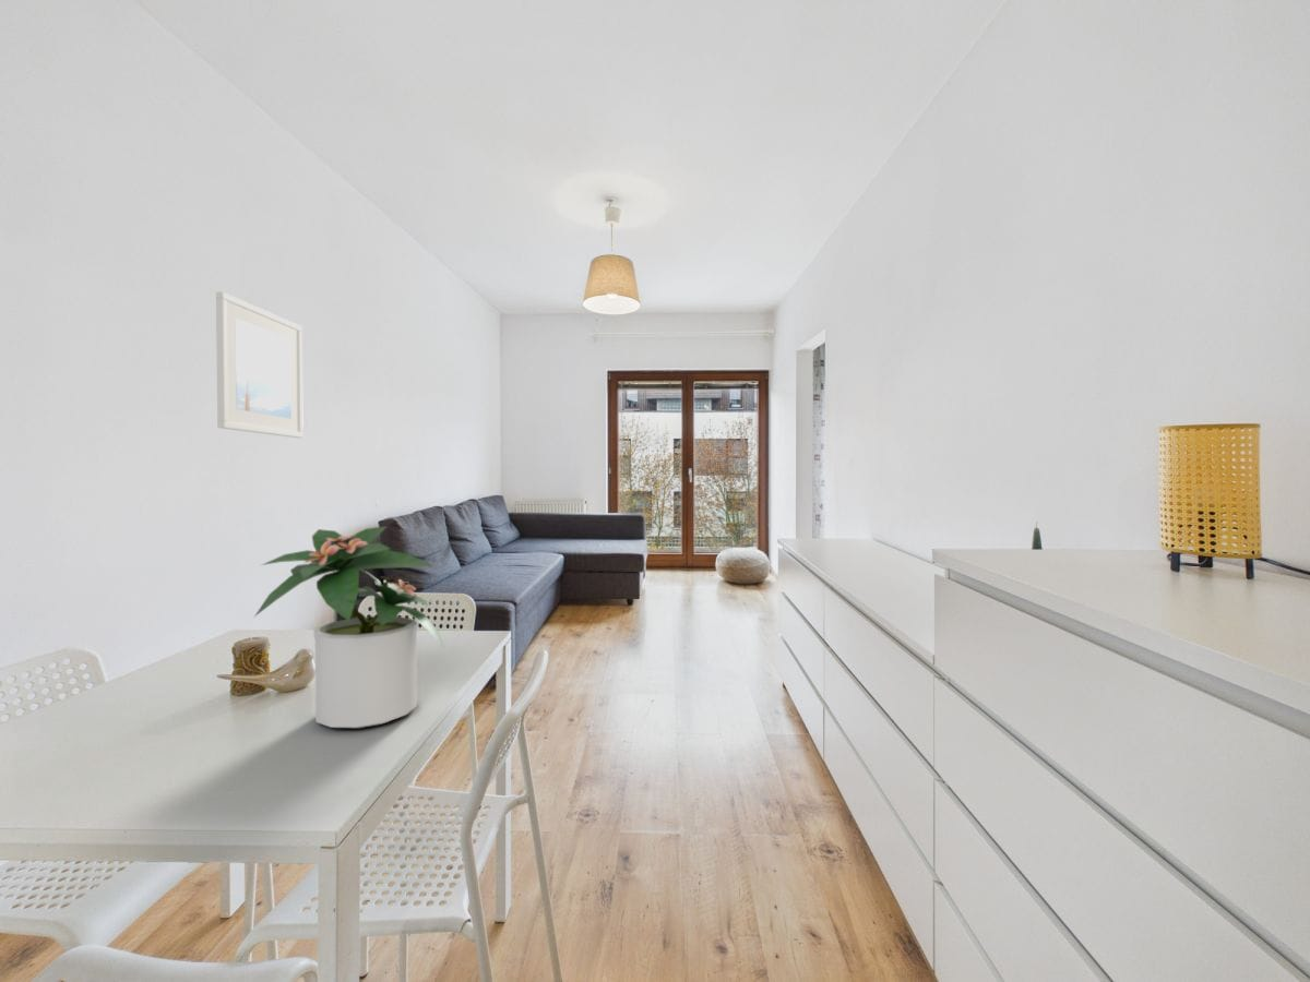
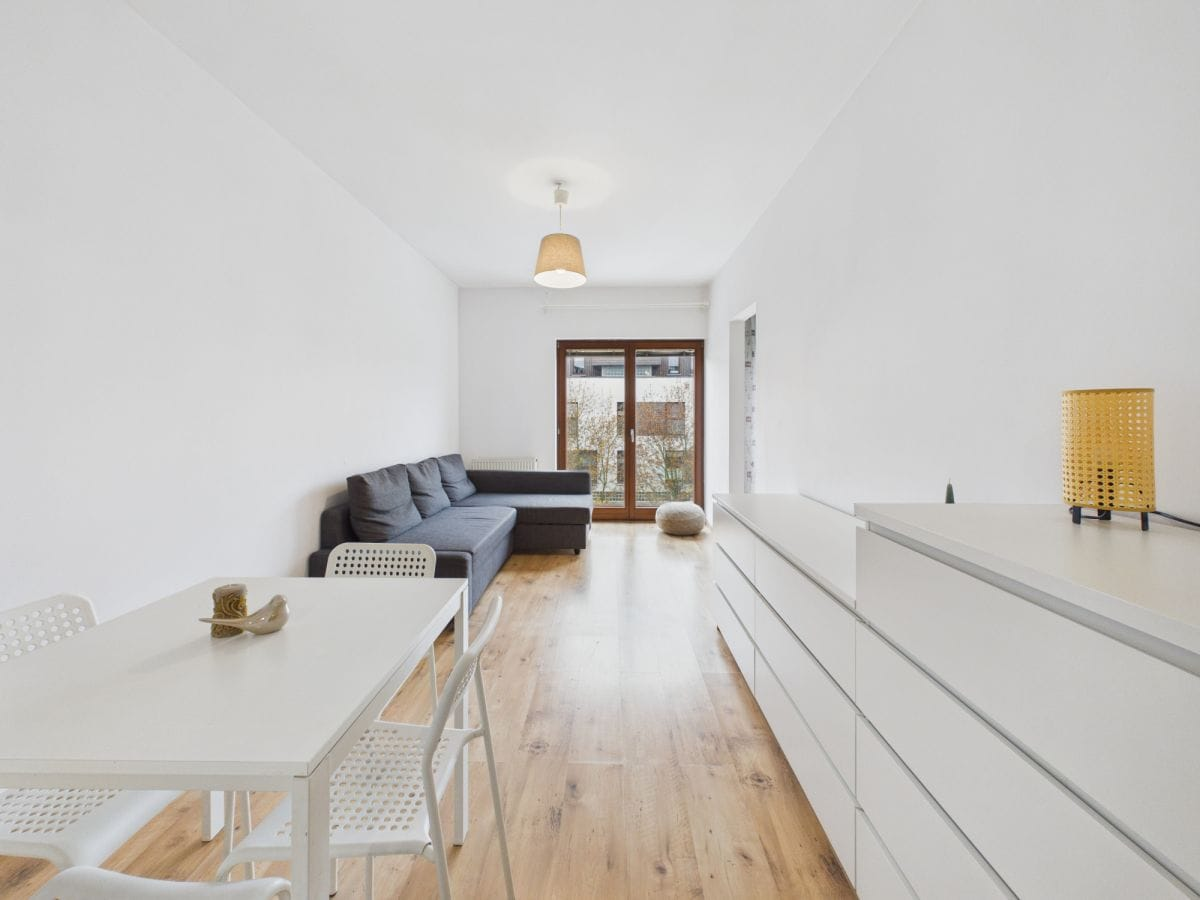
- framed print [215,290,305,439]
- potted plant [253,525,446,729]
